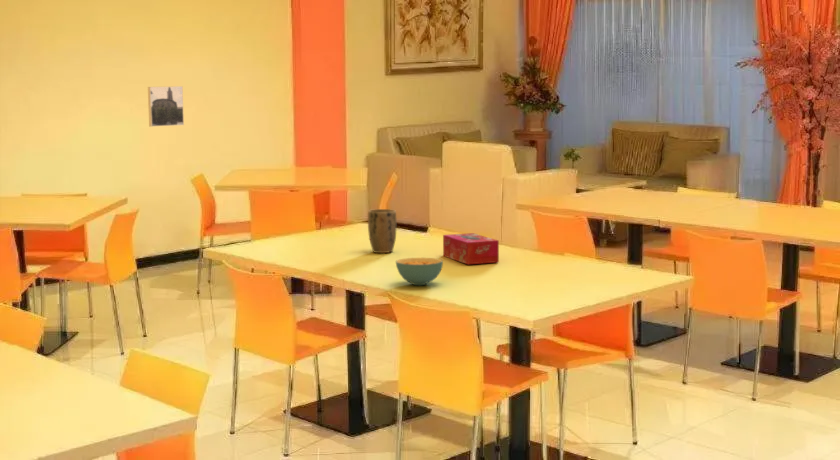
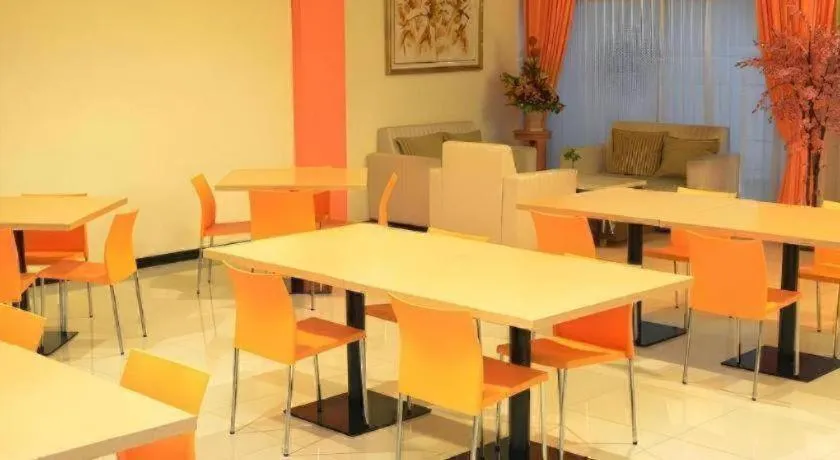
- plant pot [367,208,397,254]
- cereal bowl [395,257,444,286]
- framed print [147,85,185,128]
- tissue box [442,232,500,265]
